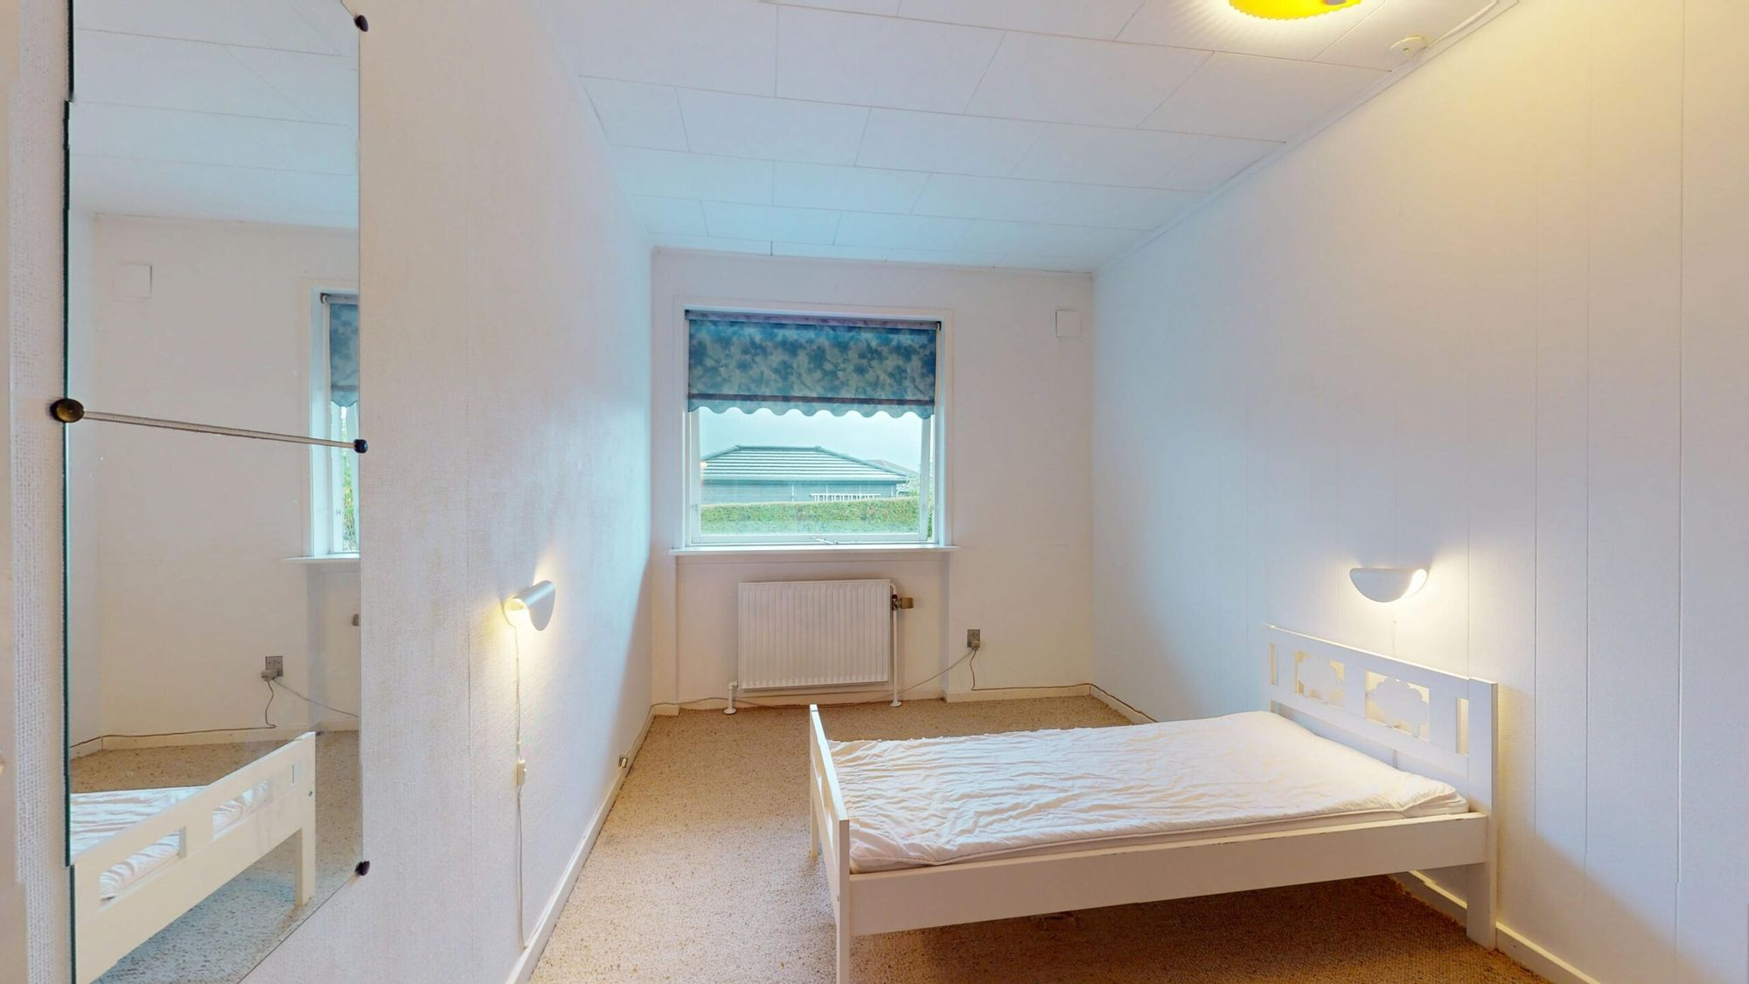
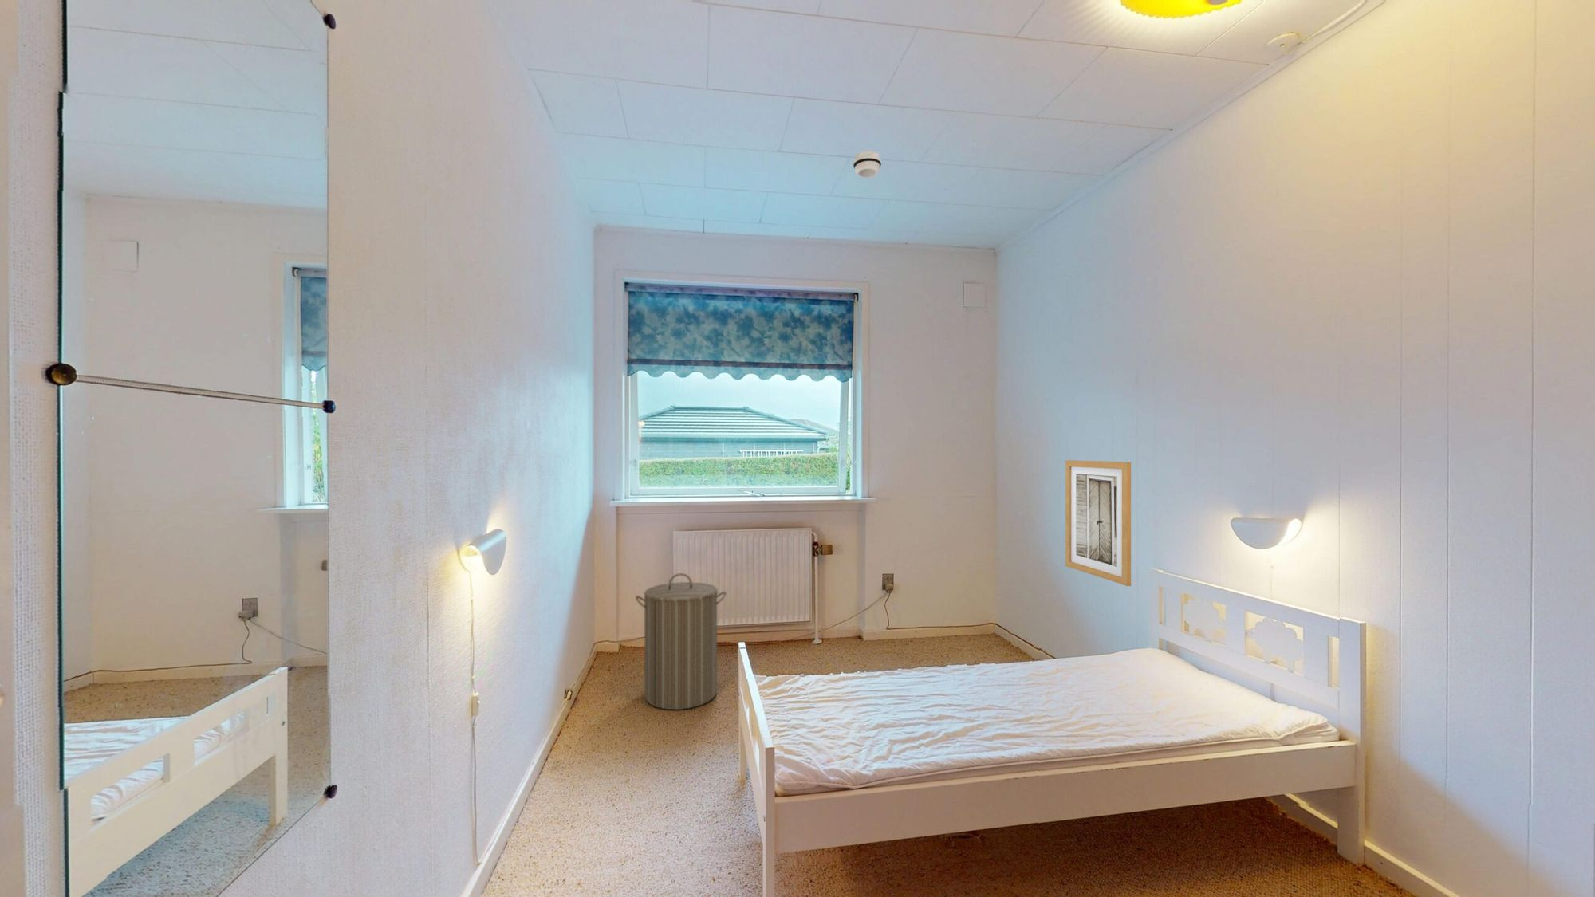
+ smoke detector [852,150,882,179]
+ wall art [1065,459,1132,587]
+ laundry hamper [634,573,727,711]
